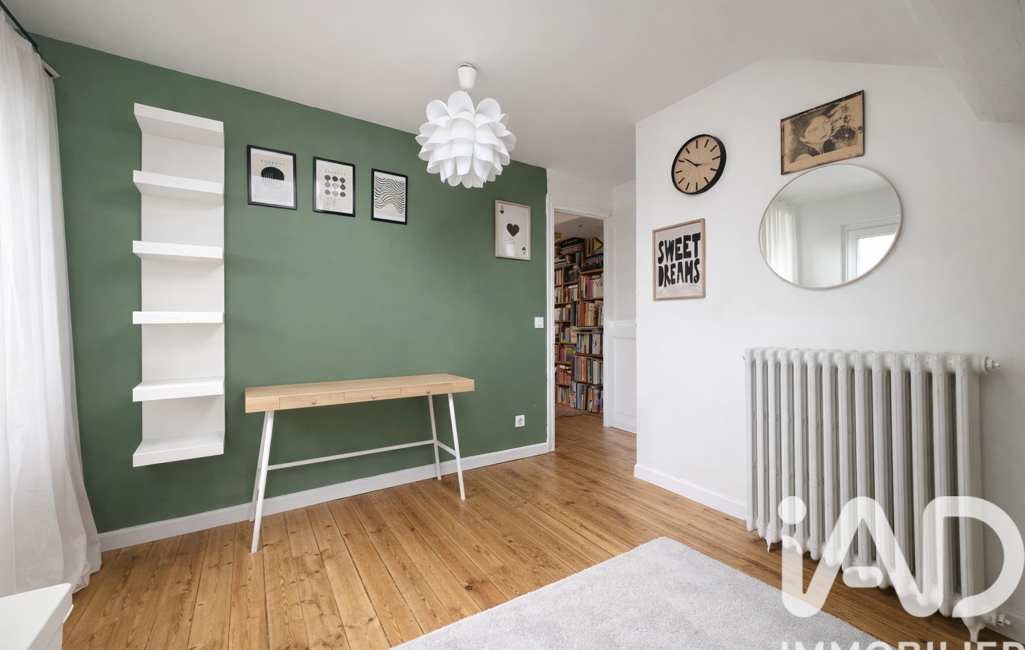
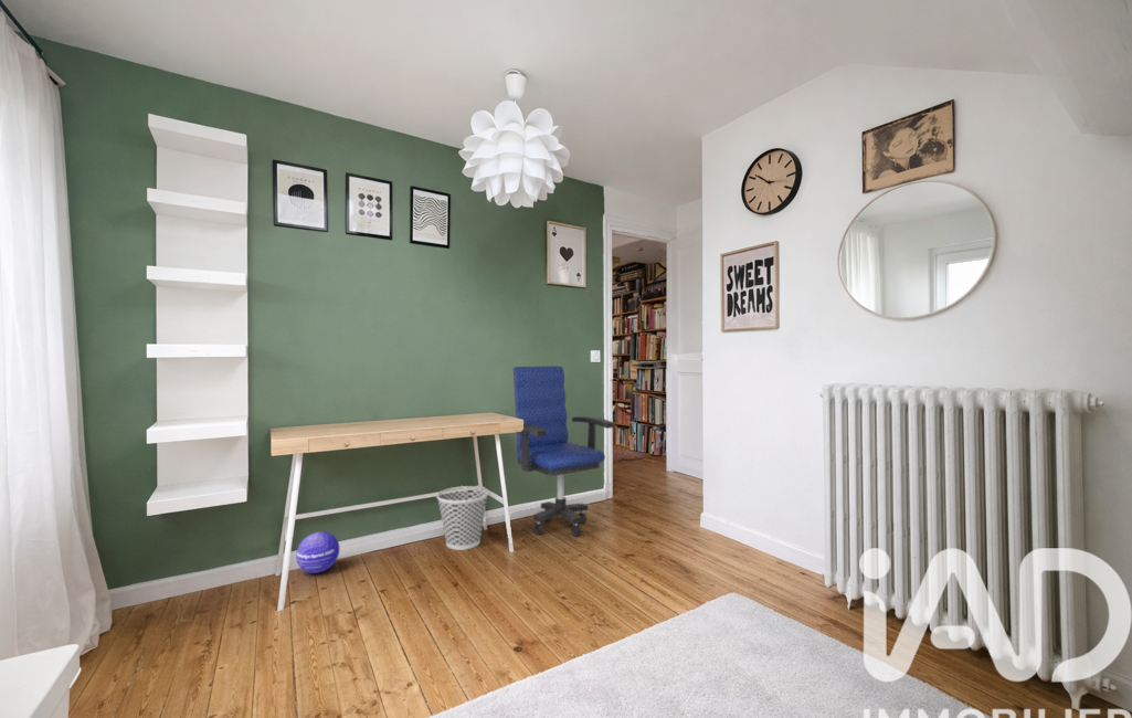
+ office chair [512,365,615,538]
+ wastebasket [435,485,489,551]
+ decorative ball [295,530,340,574]
